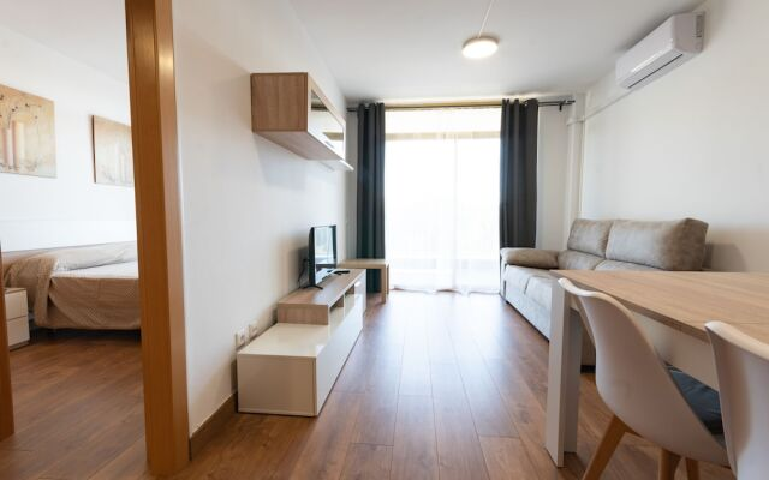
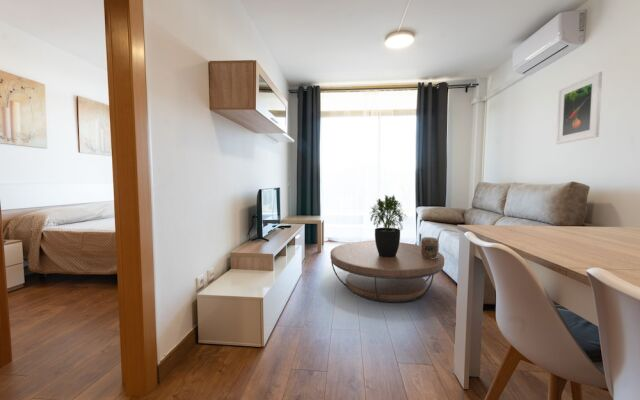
+ decorative container [420,236,440,259]
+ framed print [555,71,603,145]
+ coffee table [329,240,445,304]
+ potted plant [369,193,408,257]
